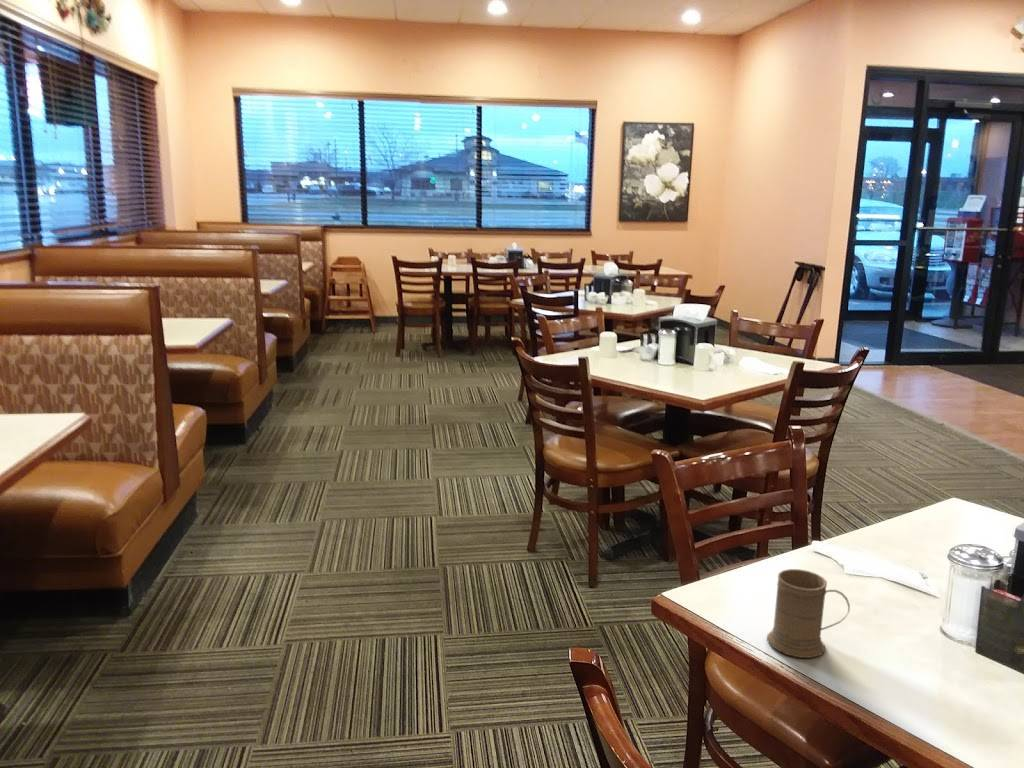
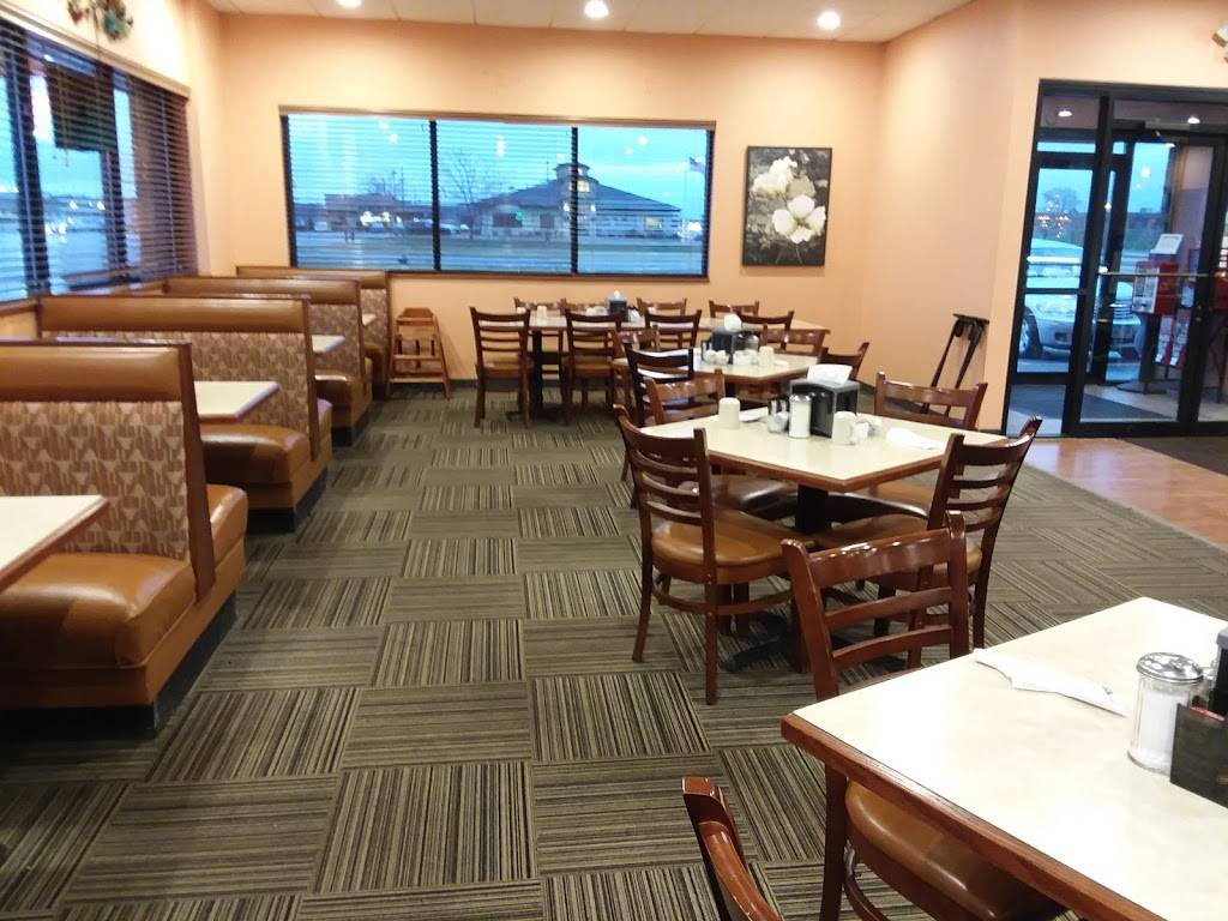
- mug [766,568,851,659]
